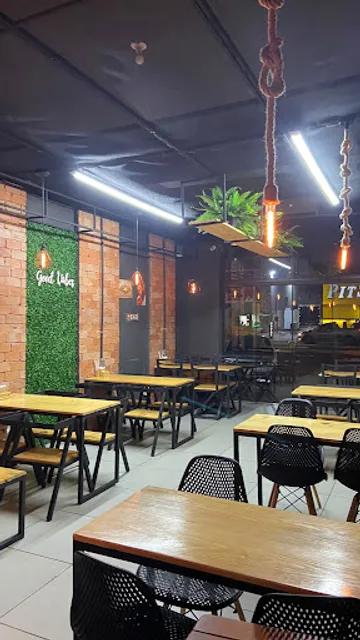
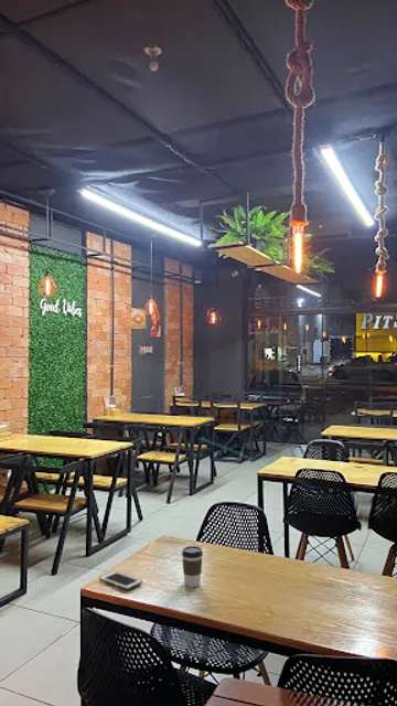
+ coffee cup [181,545,204,588]
+ cell phone [98,570,143,591]
